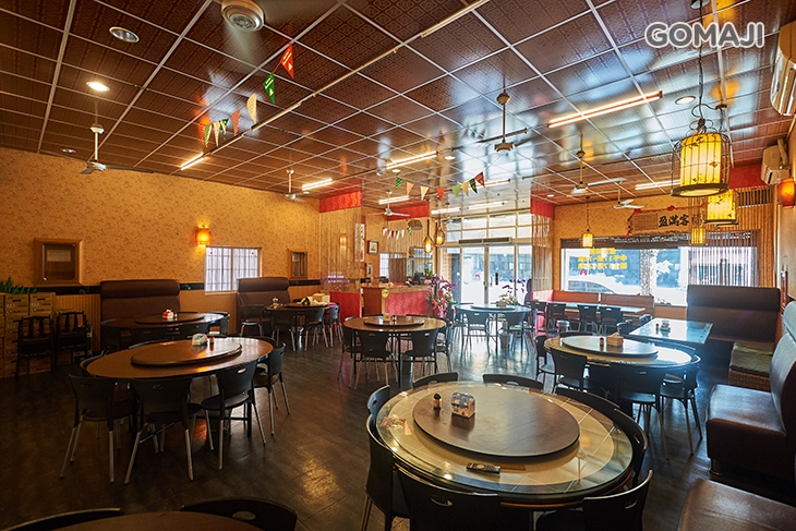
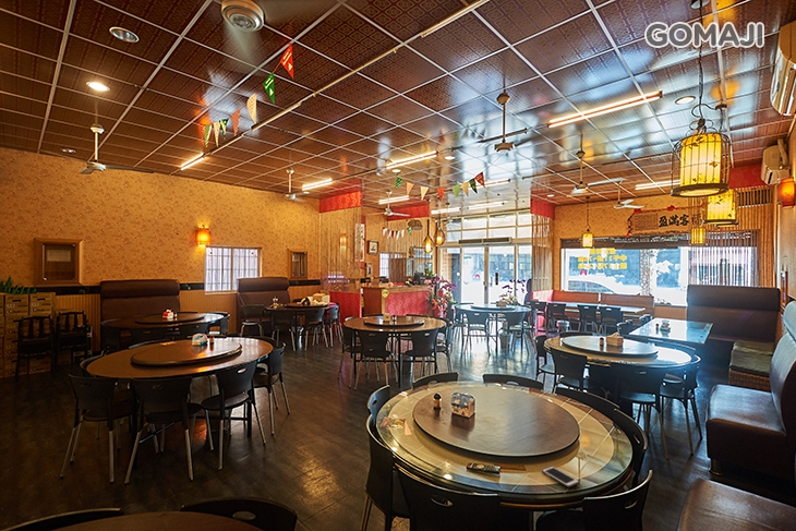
+ cell phone [541,466,580,488]
